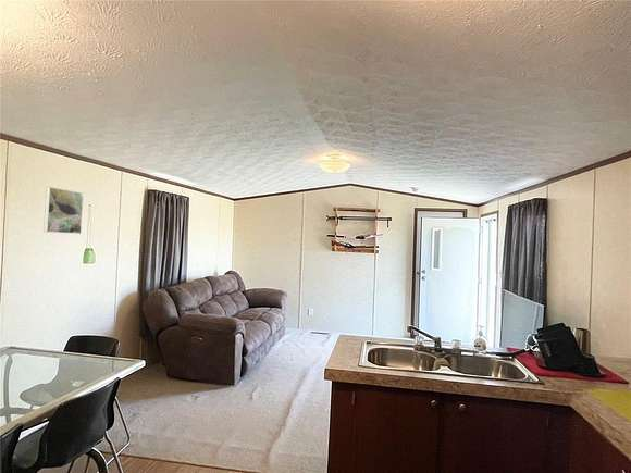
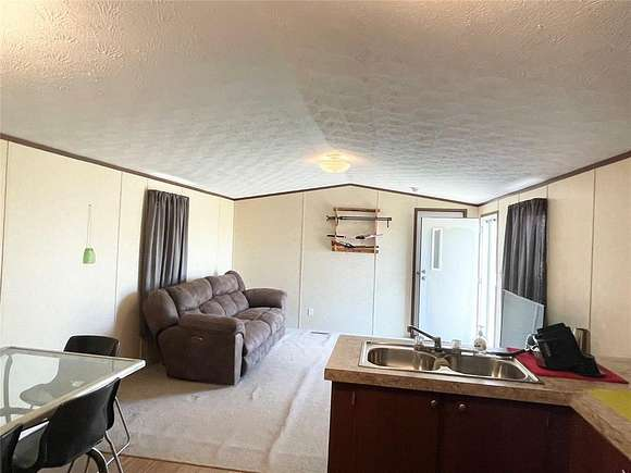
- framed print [42,186,84,235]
